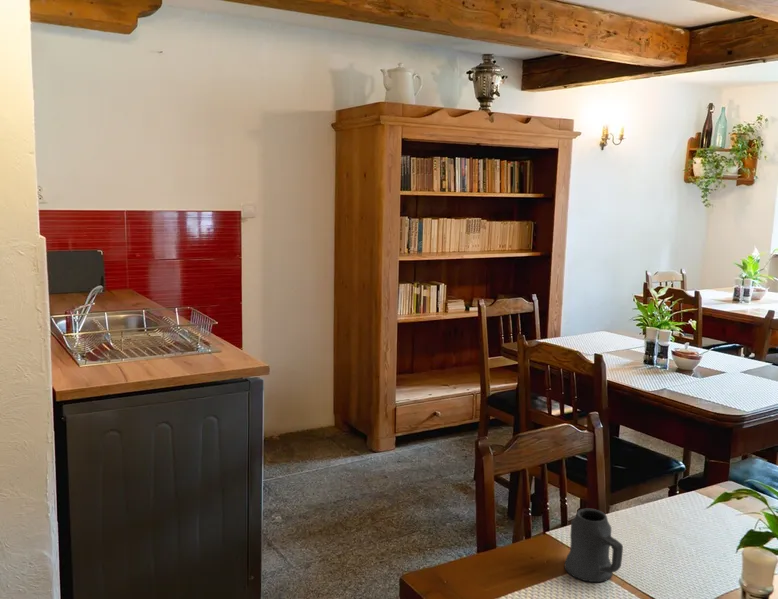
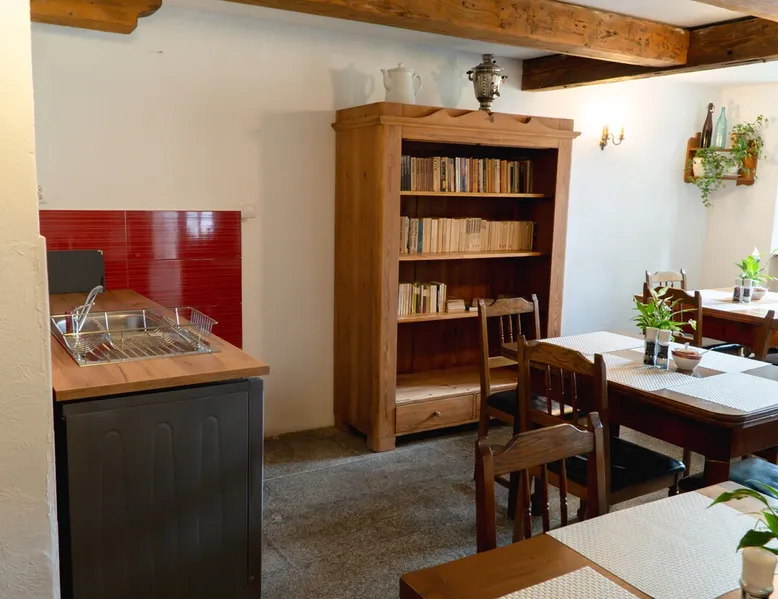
- mug [563,508,624,583]
